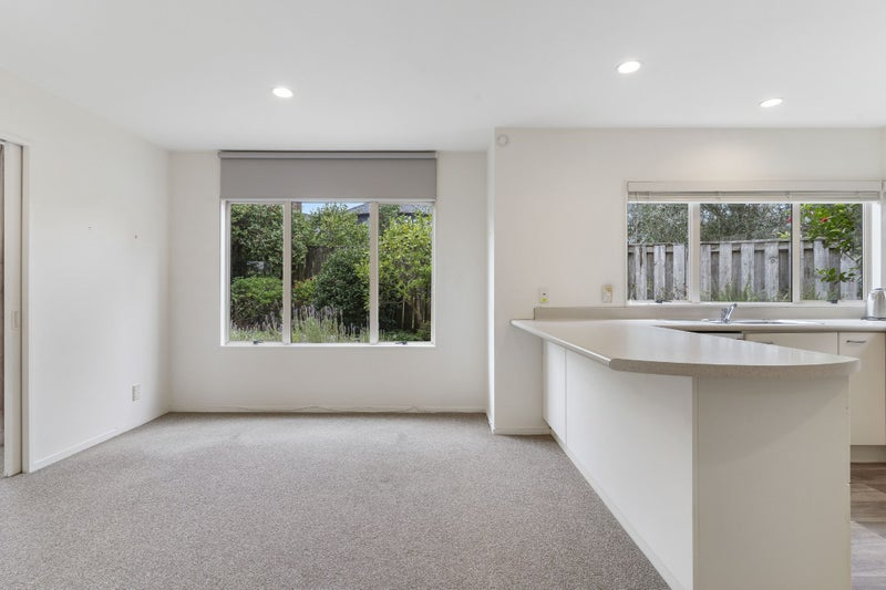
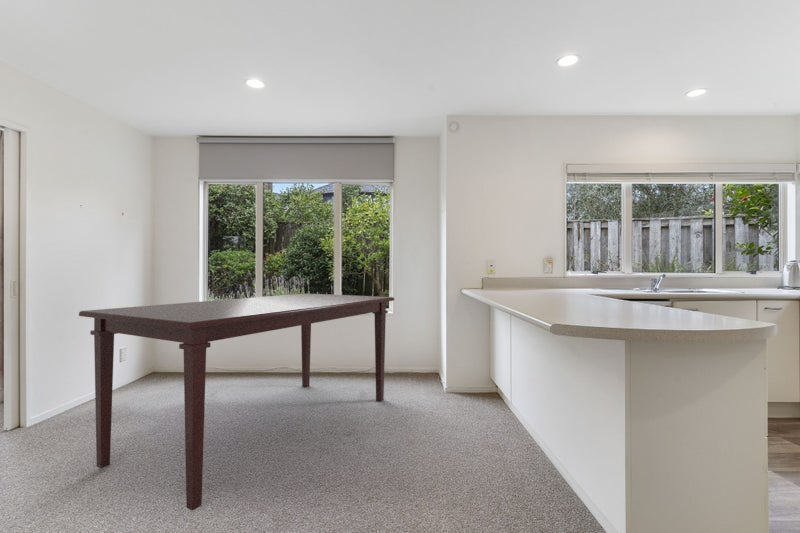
+ dining table [78,292,395,512]
